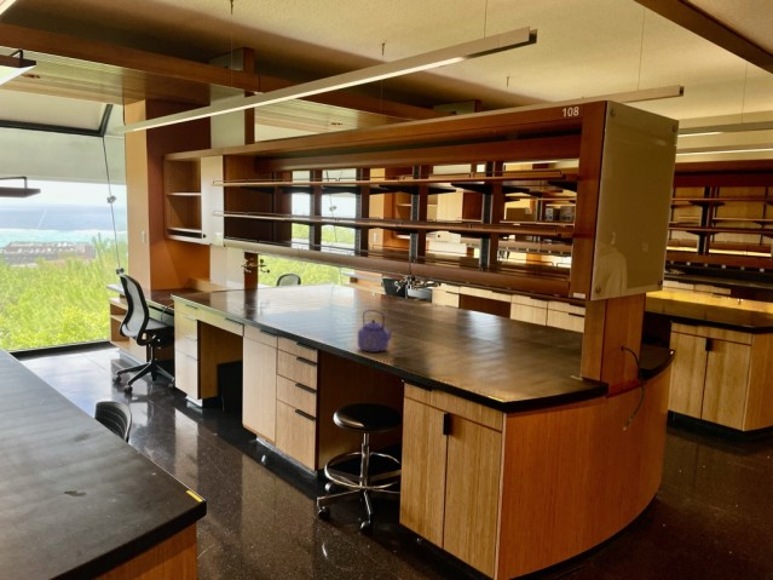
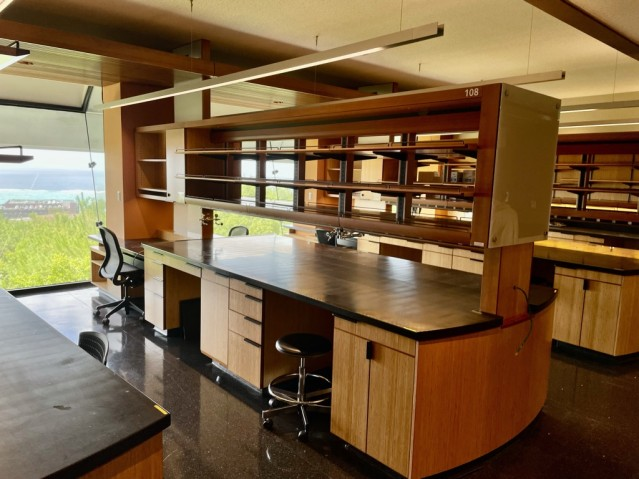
- kettle [357,309,397,354]
